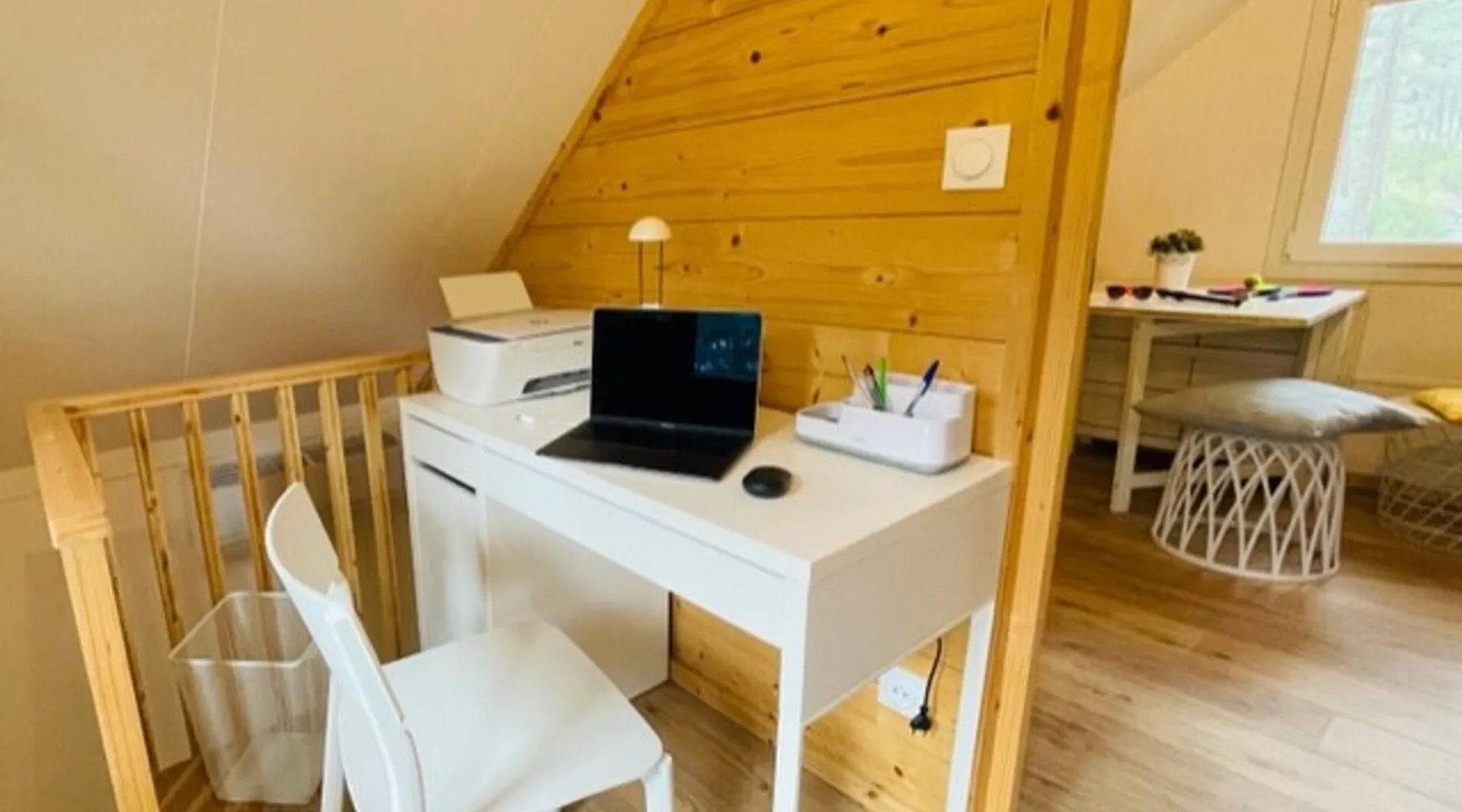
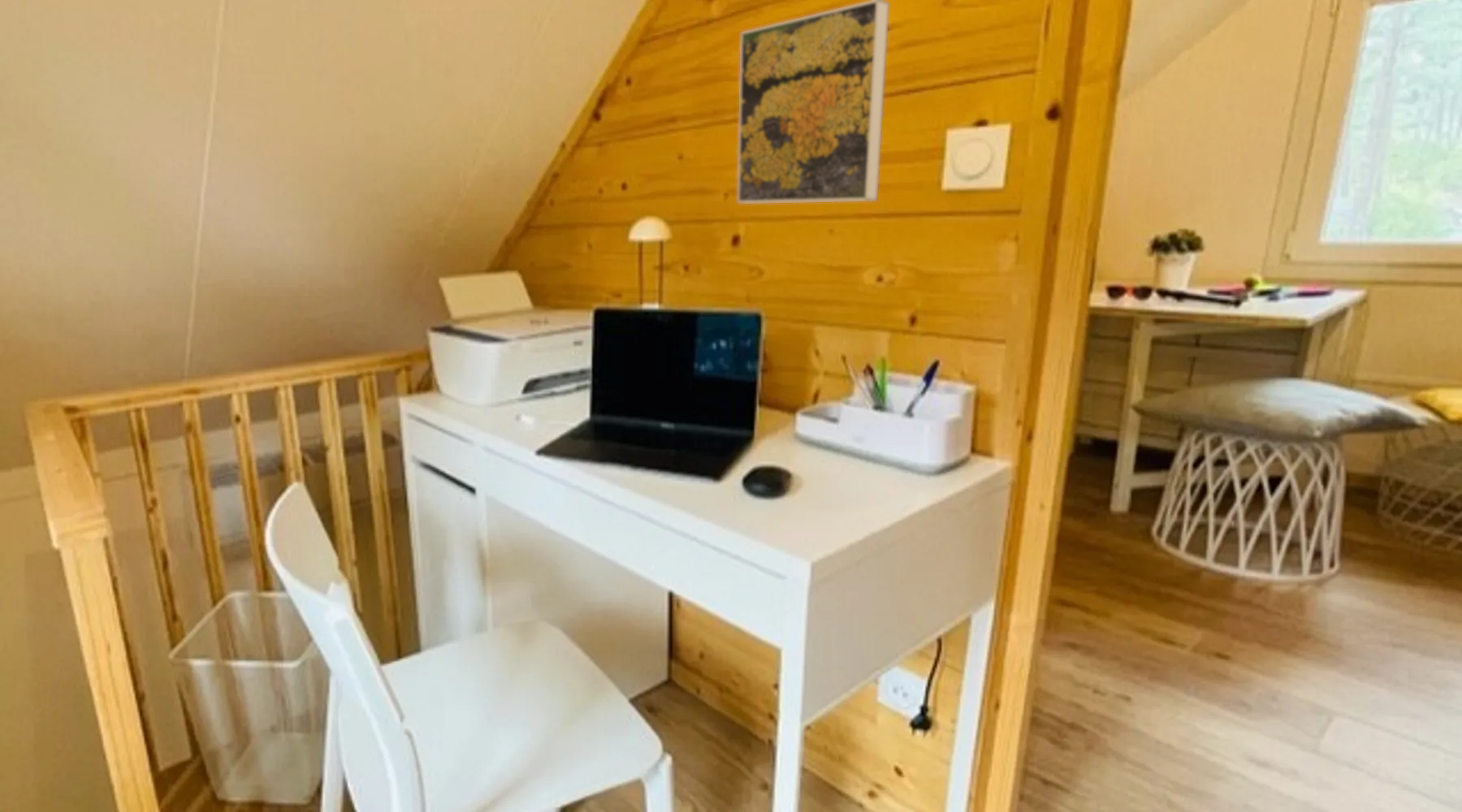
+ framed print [737,0,890,205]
